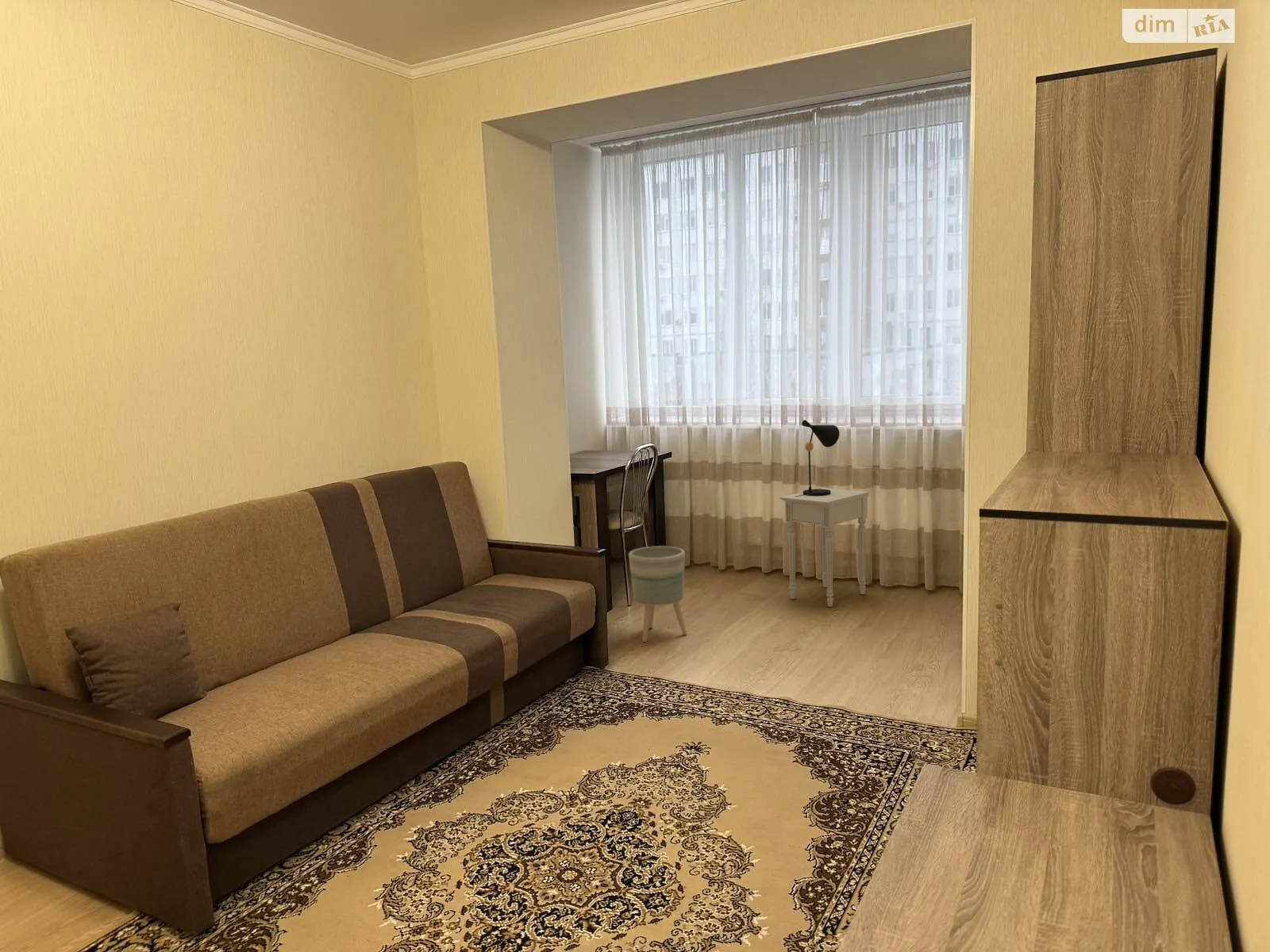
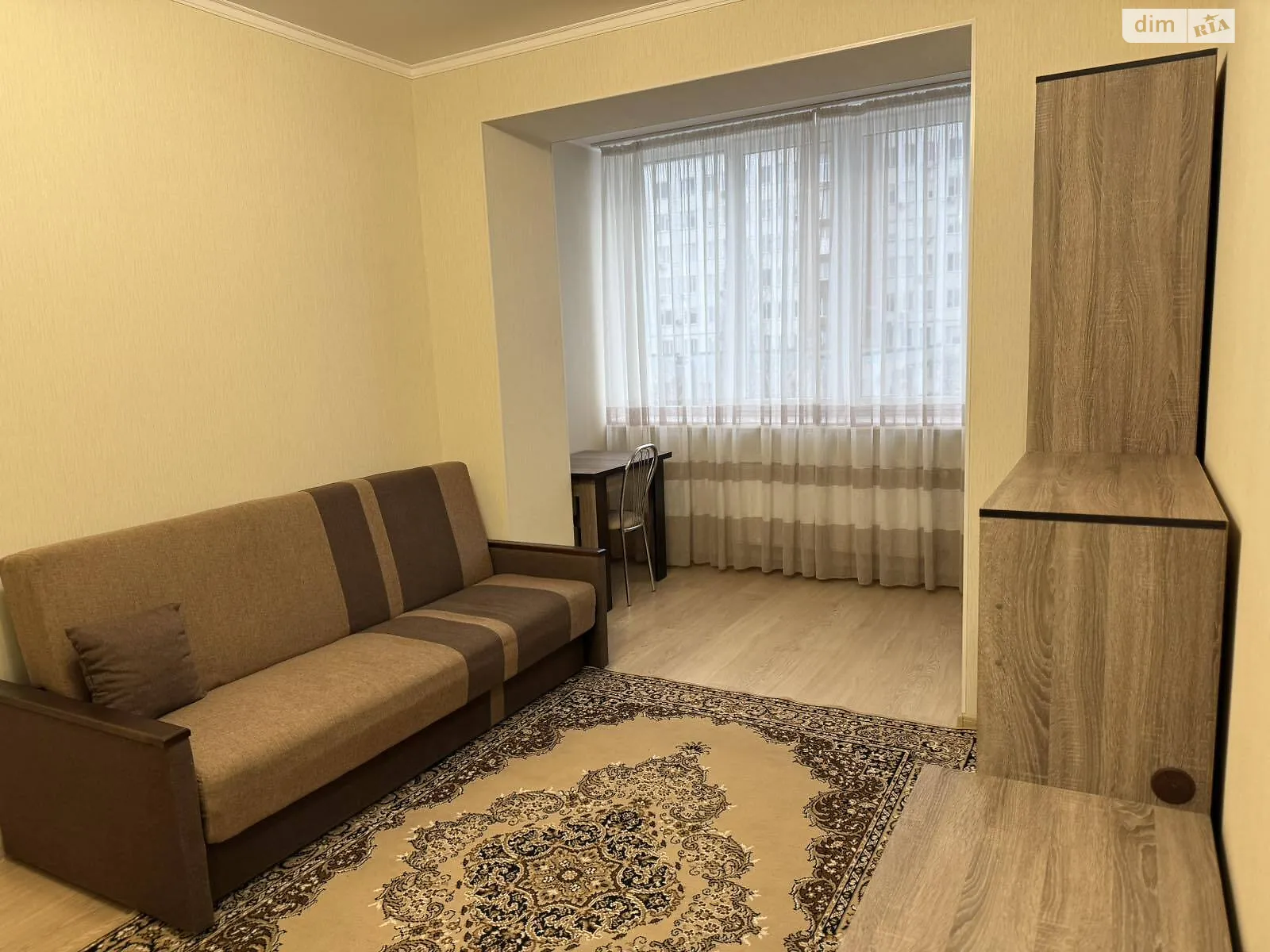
- table lamp [795,419,841,497]
- planter [628,545,687,643]
- nightstand [779,487,870,608]
